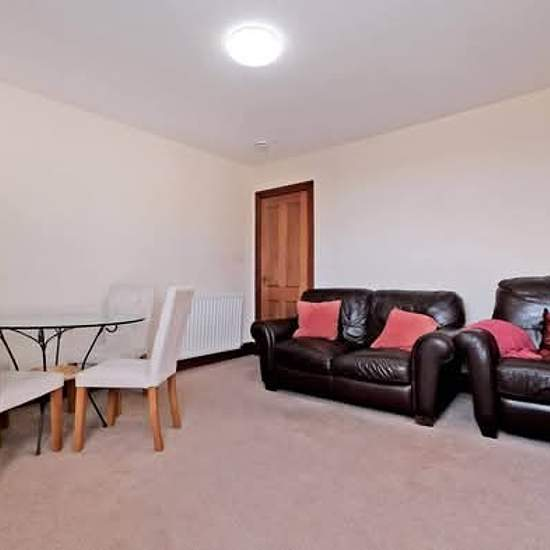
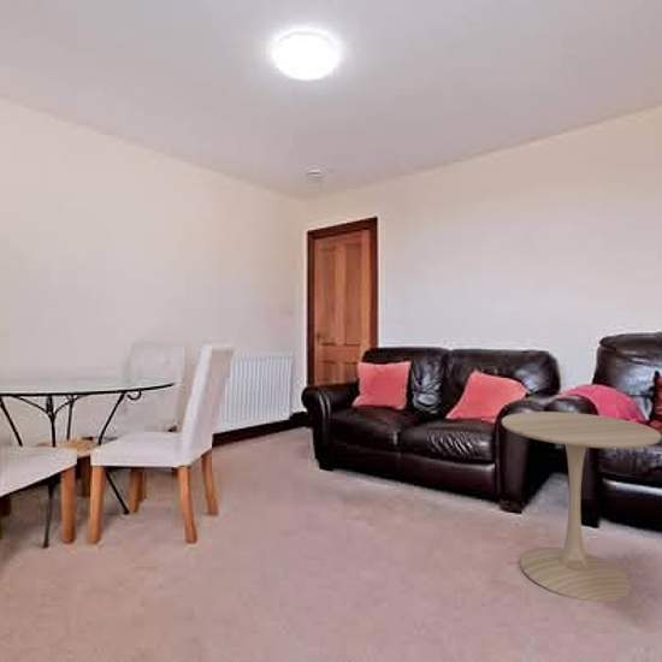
+ side table [501,410,662,602]
